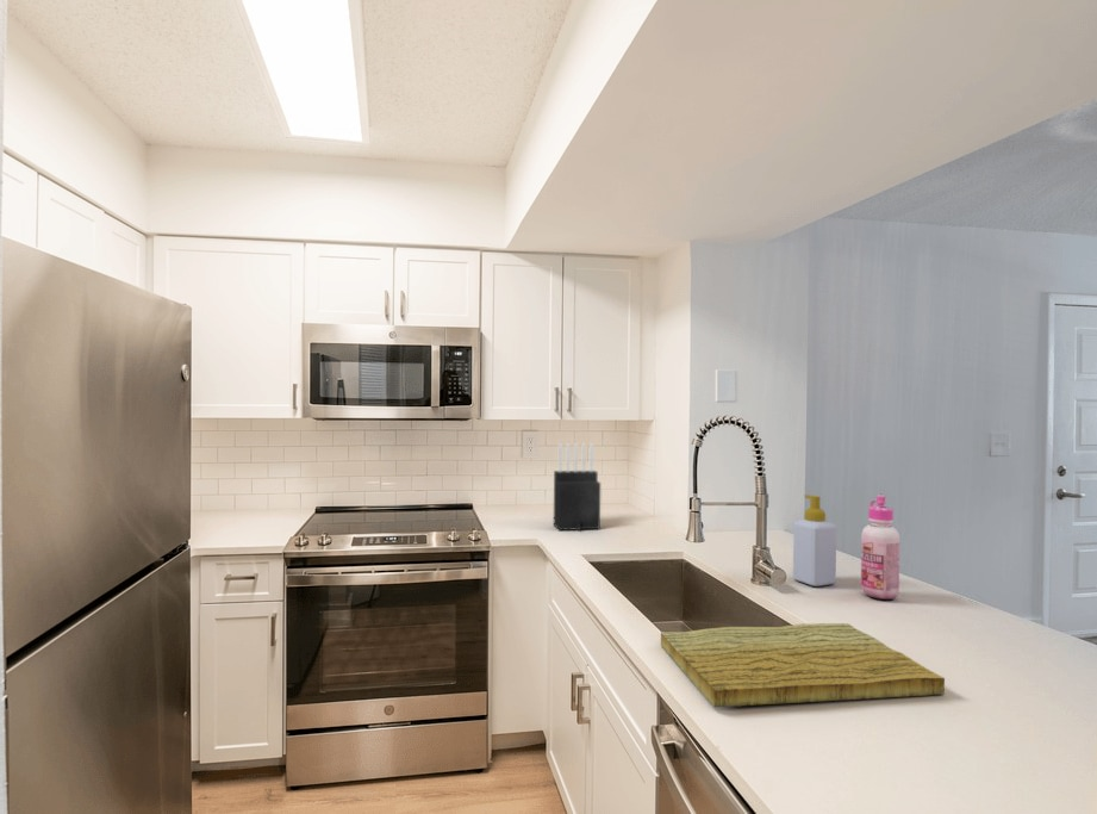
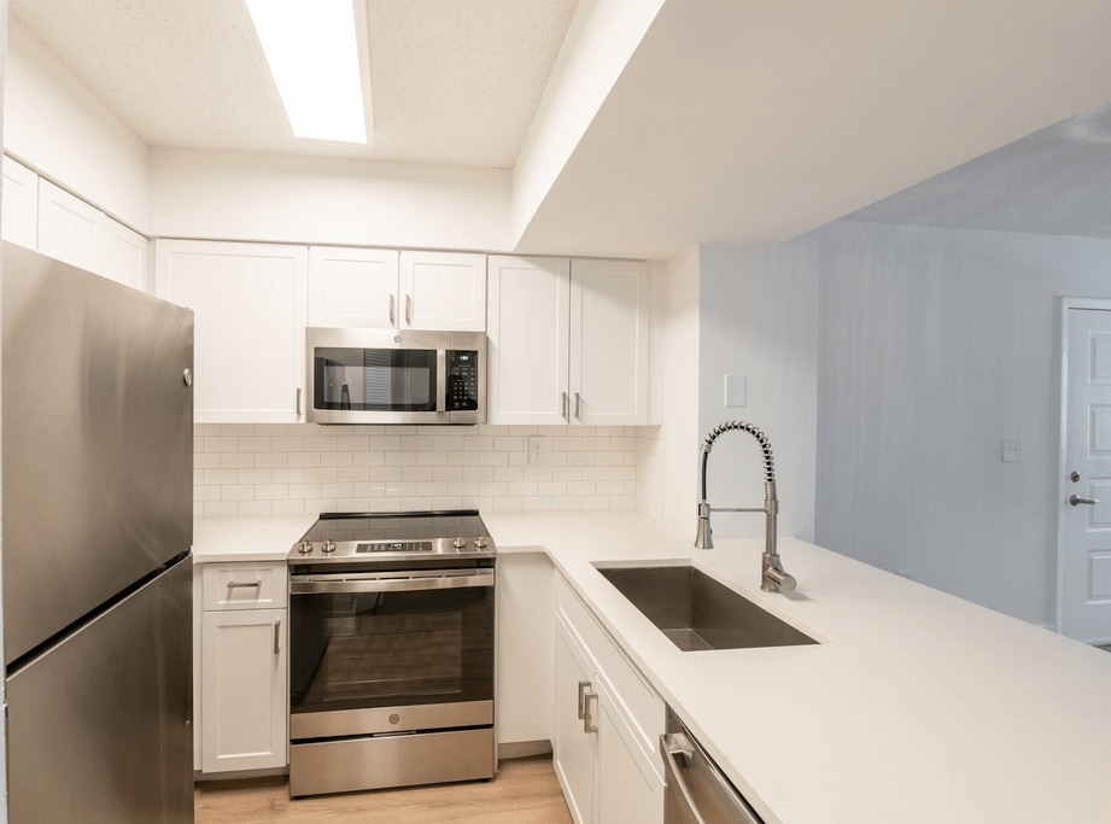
- knife block [553,442,602,532]
- cutting board [660,622,946,708]
- soap bottle [792,493,837,588]
- glue bottle [860,493,900,601]
